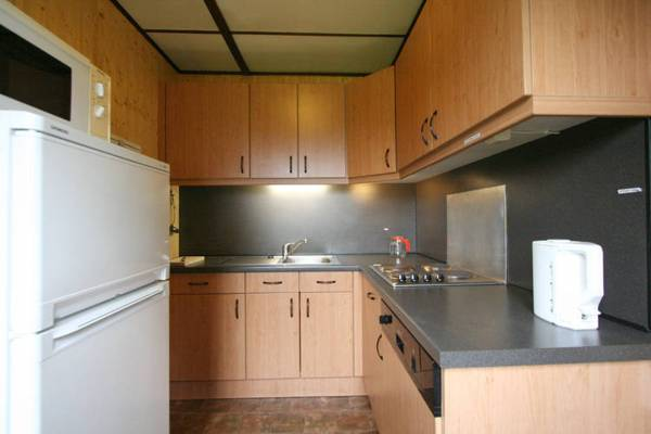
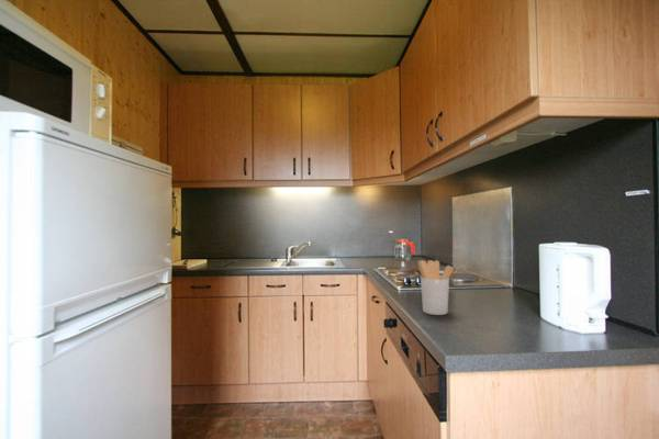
+ utensil holder [417,259,455,316]
